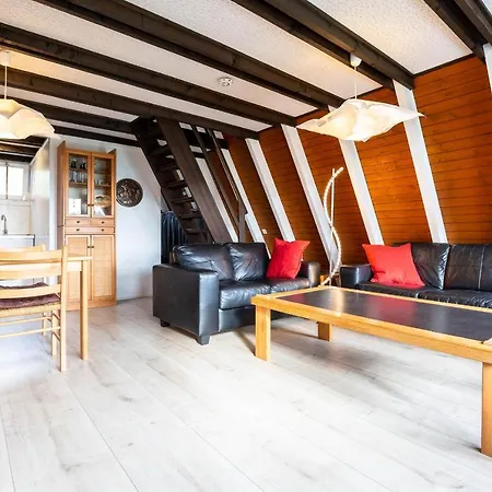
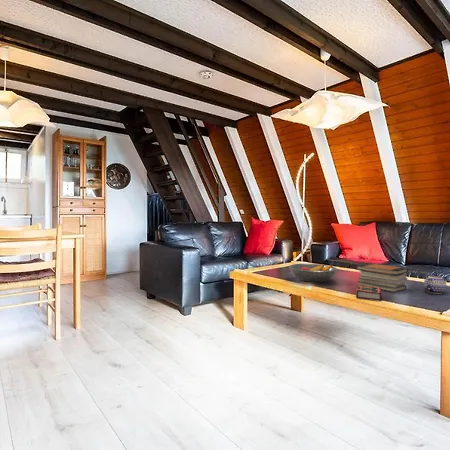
+ book [355,285,382,302]
+ teapot [423,273,448,295]
+ fruit bowl [288,263,339,283]
+ book stack [355,262,409,293]
